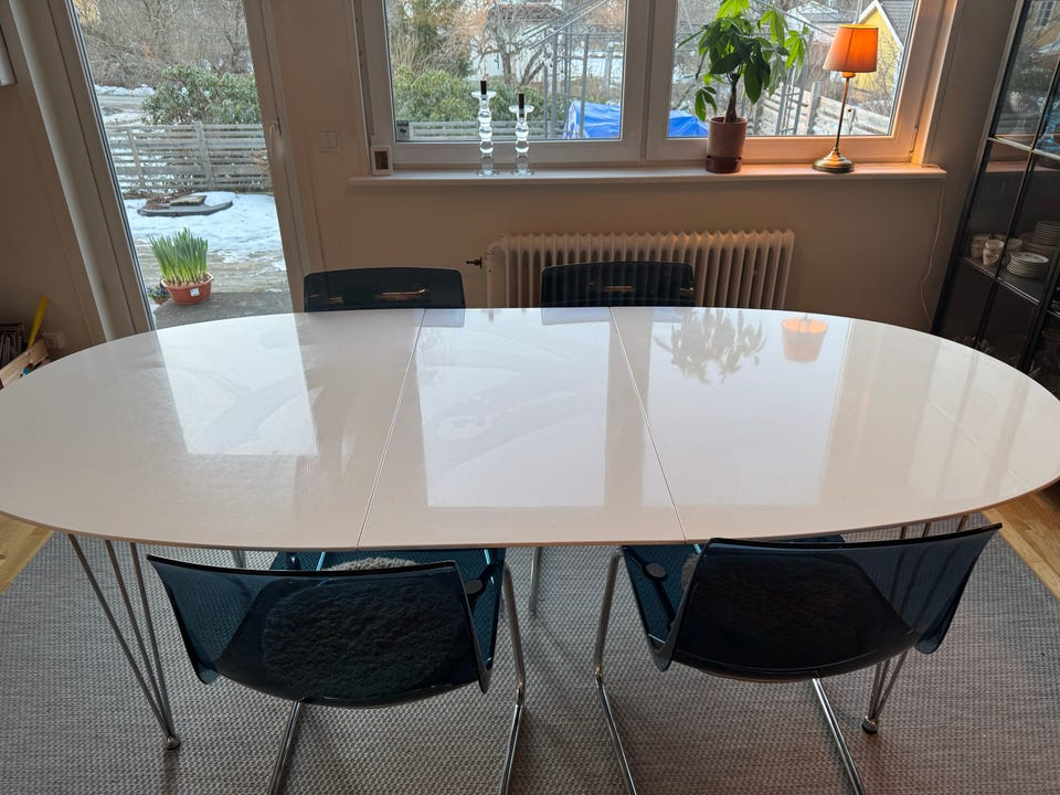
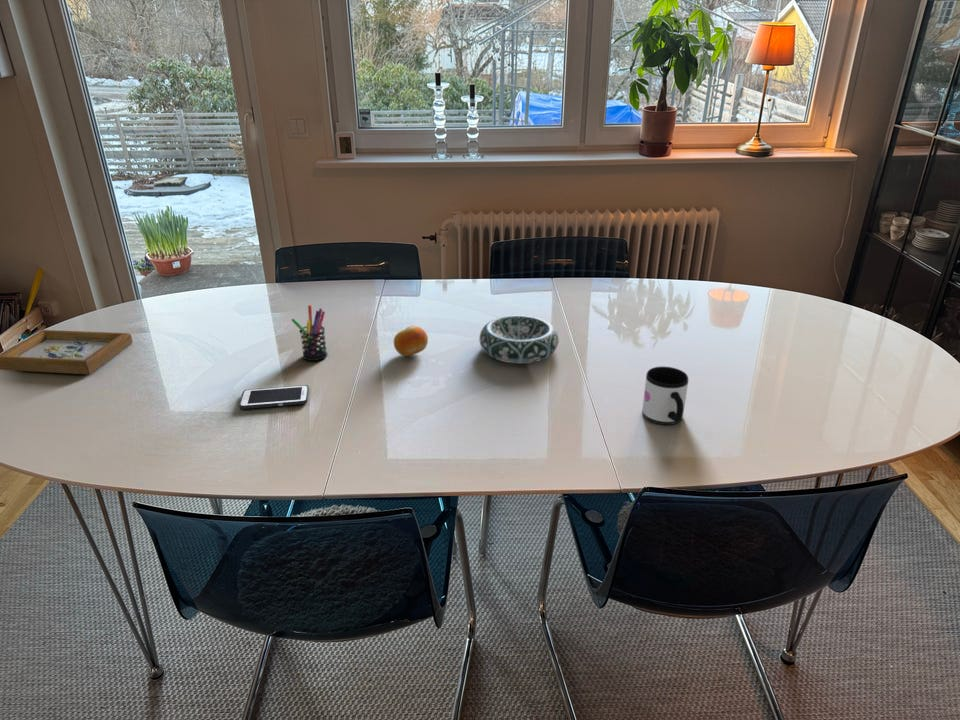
+ cell phone [238,384,310,410]
+ fruit [393,325,429,357]
+ decorative bowl [478,315,559,365]
+ mug [641,366,689,426]
+ picture frame [0,329,134,375]
+ pen holder [291,304,328,362]
